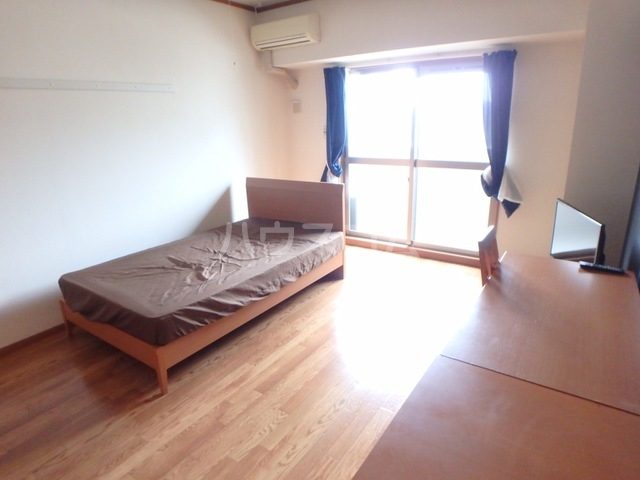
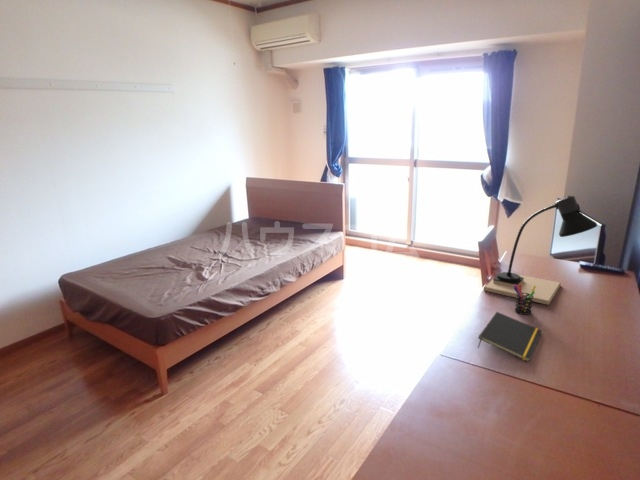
+ desk lamp [483,195,598,306]
+ pen holder [513,284,536,316]
+ notepad [477,311,543,363]
